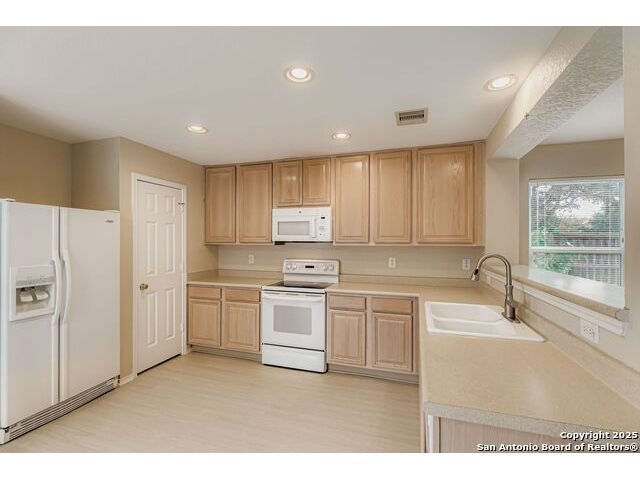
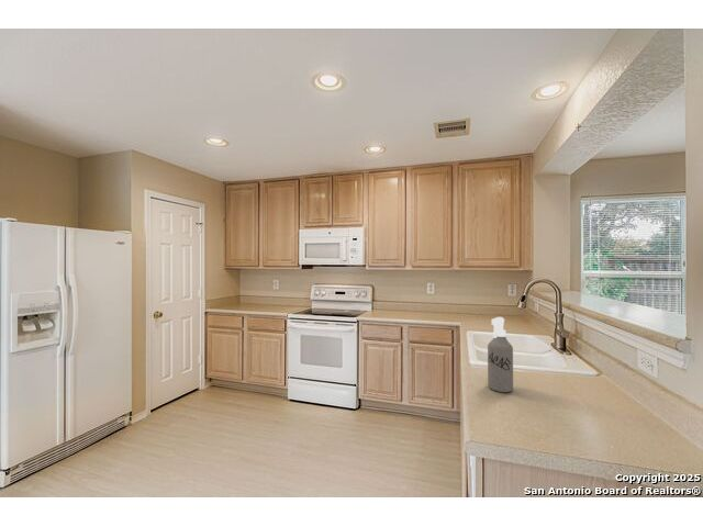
+ spray bottle [487,316,514,393]
